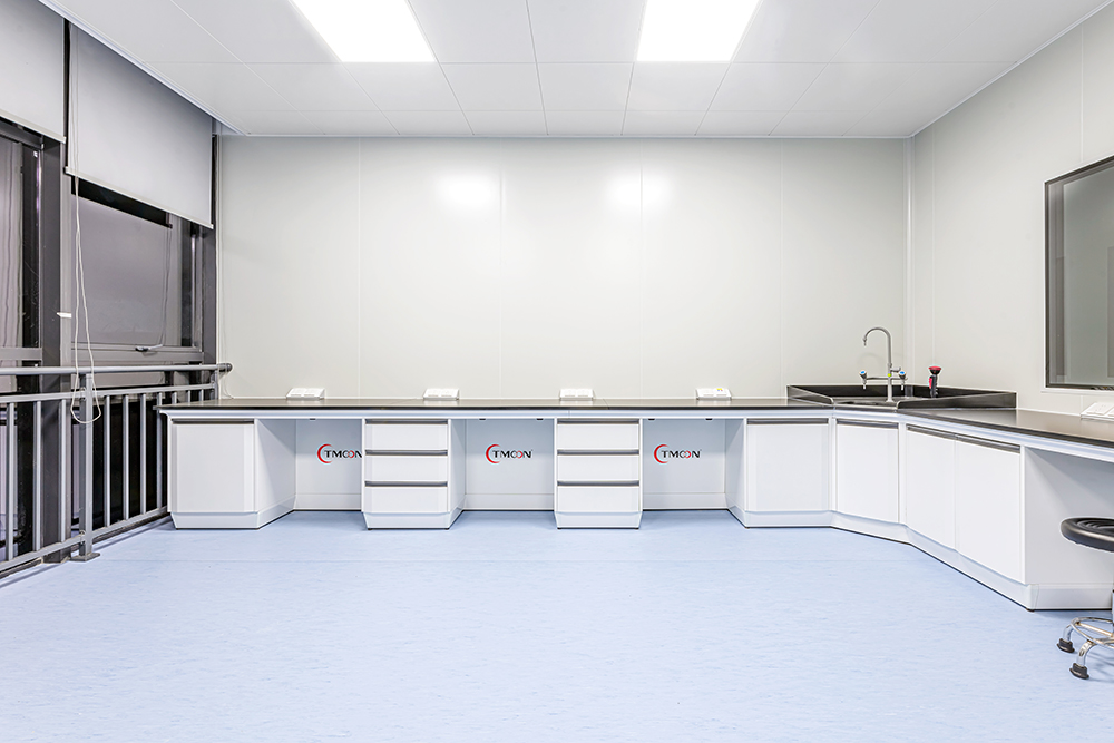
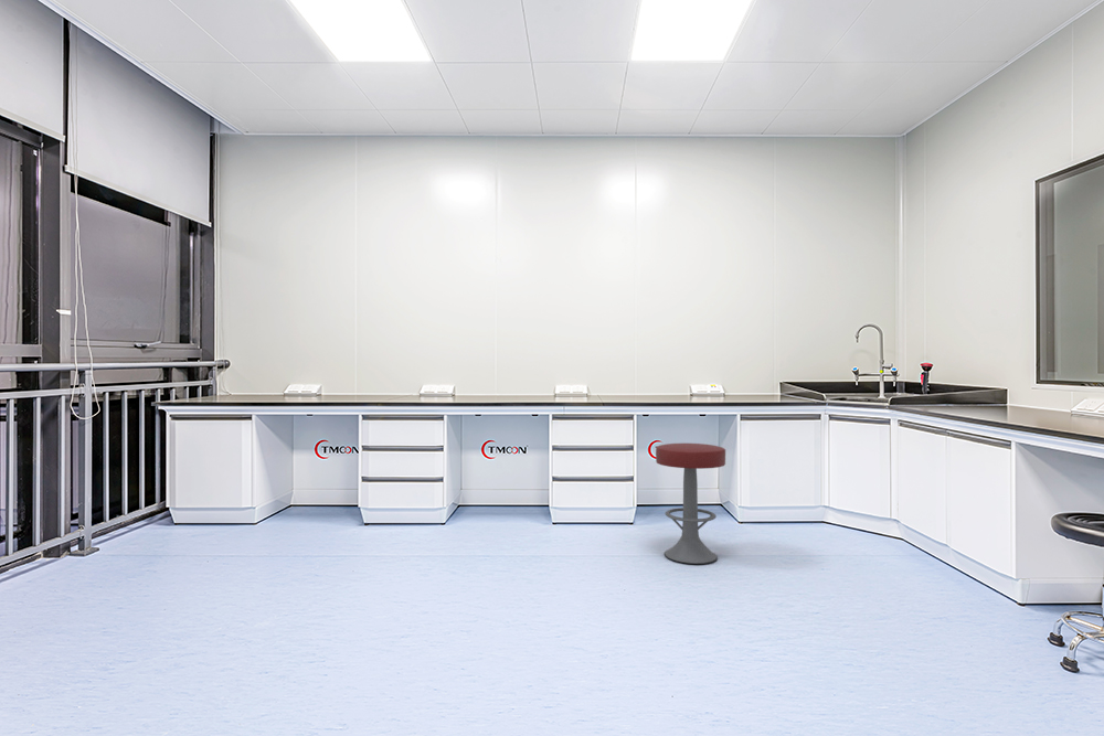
+ bar stool [655,442,726,565]
